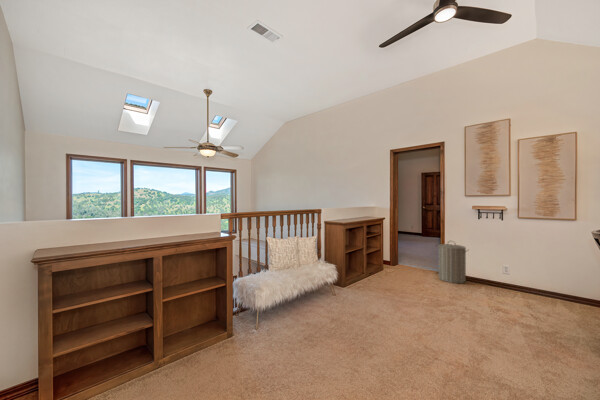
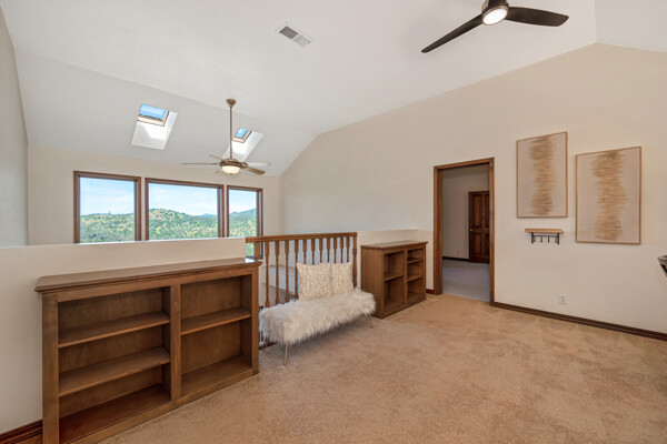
- laundry hamper [435,240,470,284]
